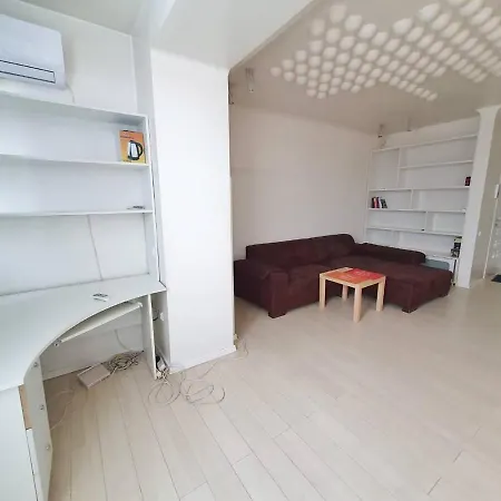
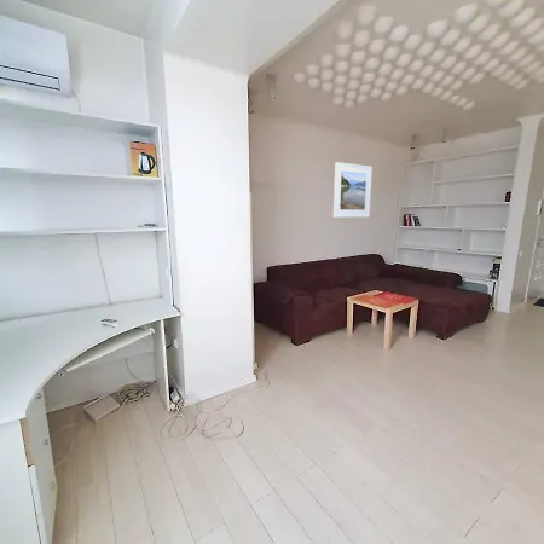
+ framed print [332,161,374,219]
